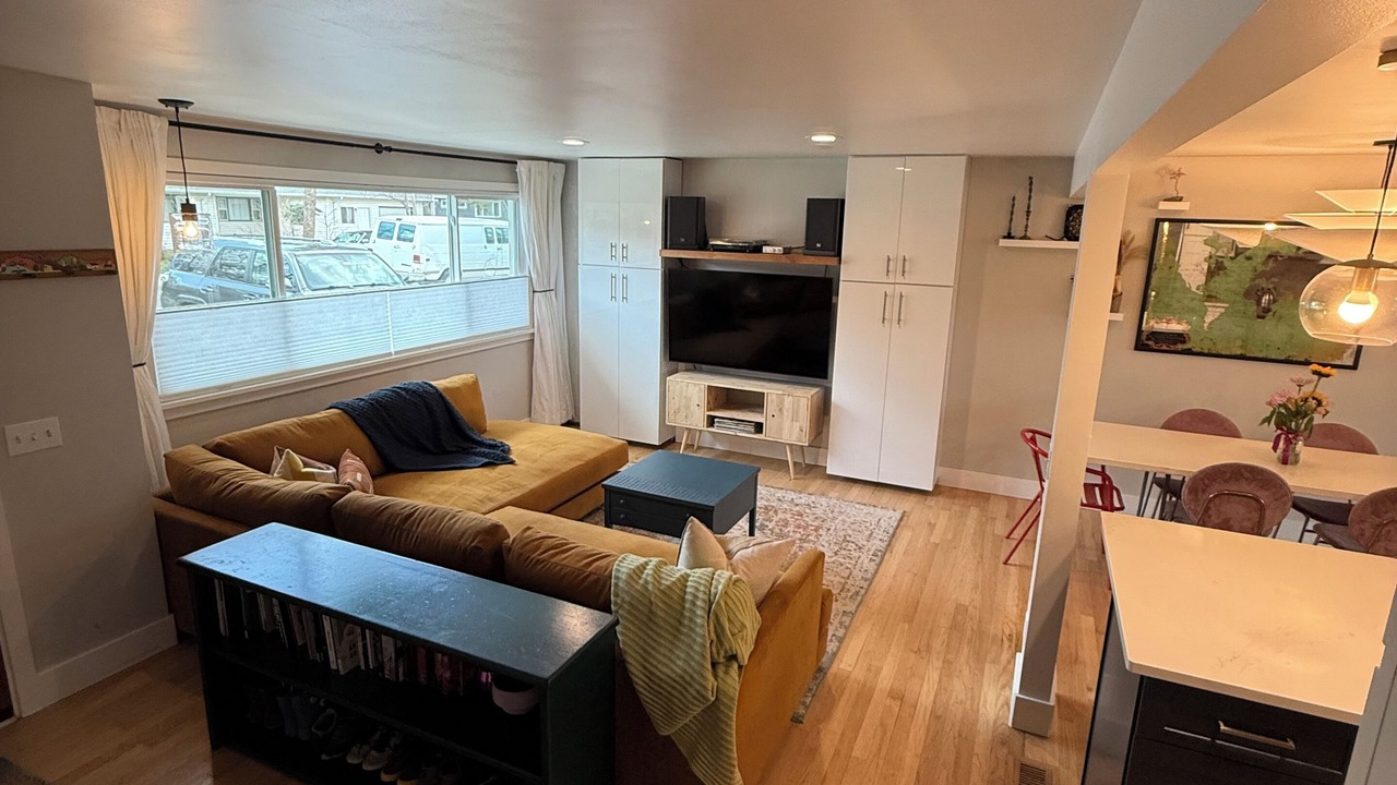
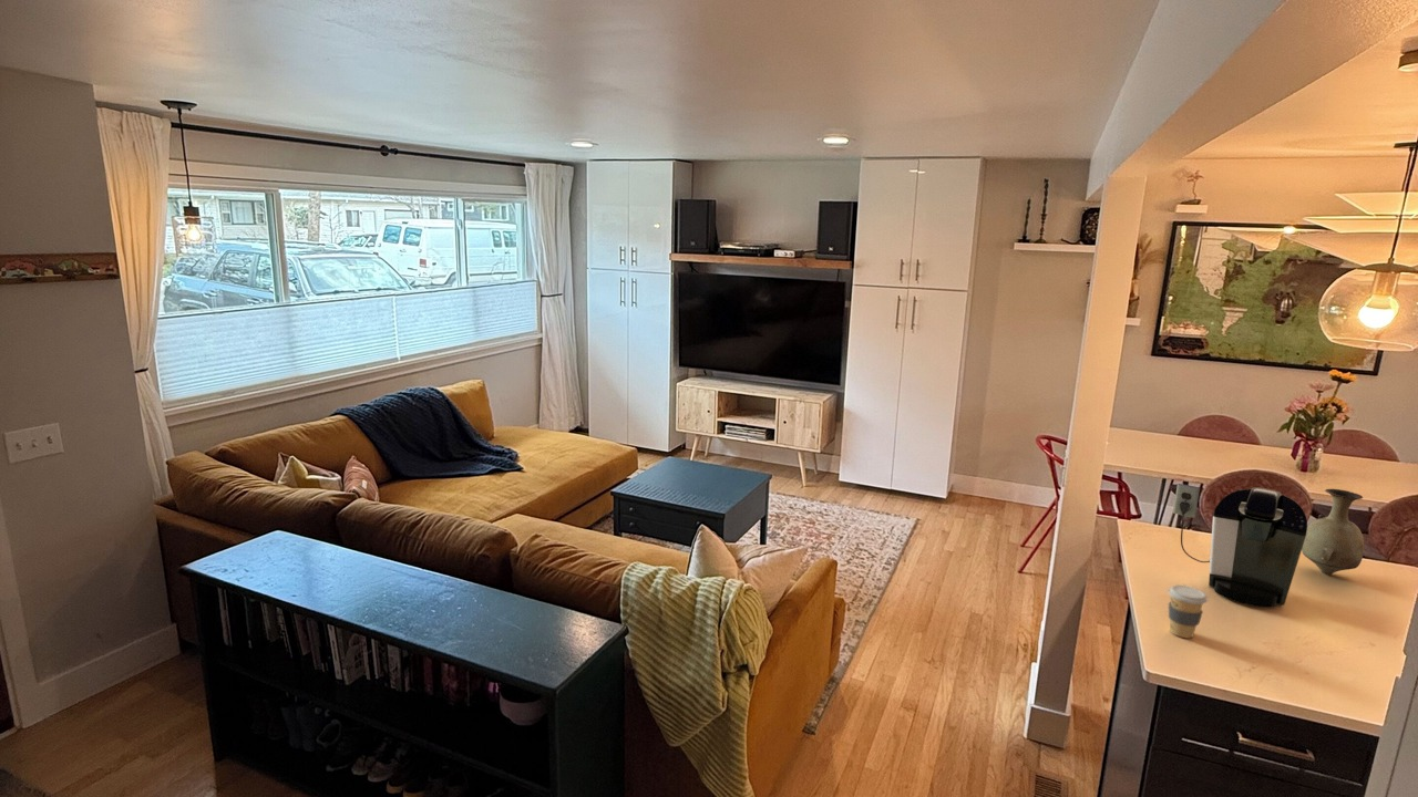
+ coffee maker [1172,483,1308,609]
+ vase [1301,488,1365,576]
+ coffee cup [1168,584,1210,639]
